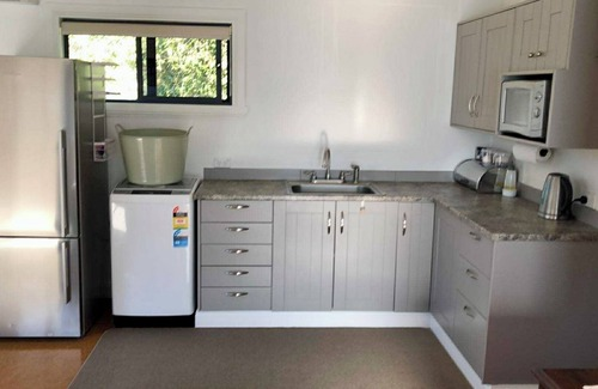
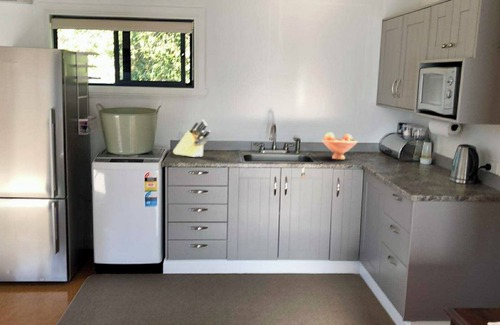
+ fruit bowl [321,131,359,161]
+ knife block [172,119,212,158]
